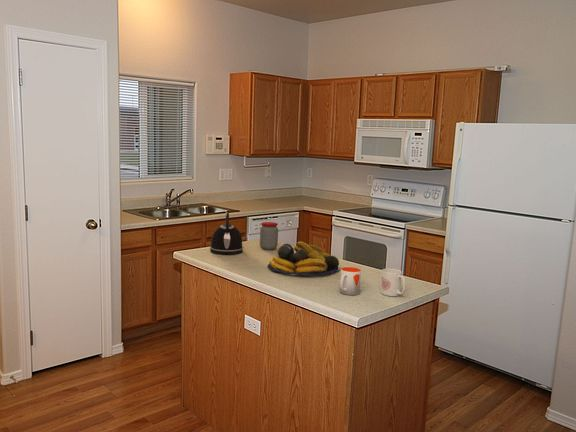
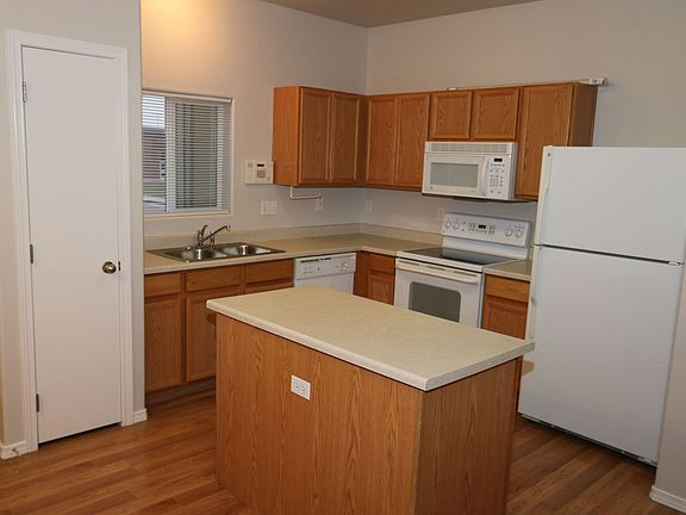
- mug [339,266,362,296]
- jar [259,221,279,251]
- fruit bowl [266,241,340,276]
- kettle [209,211,244,255]
- mug [380,268,407,297]
